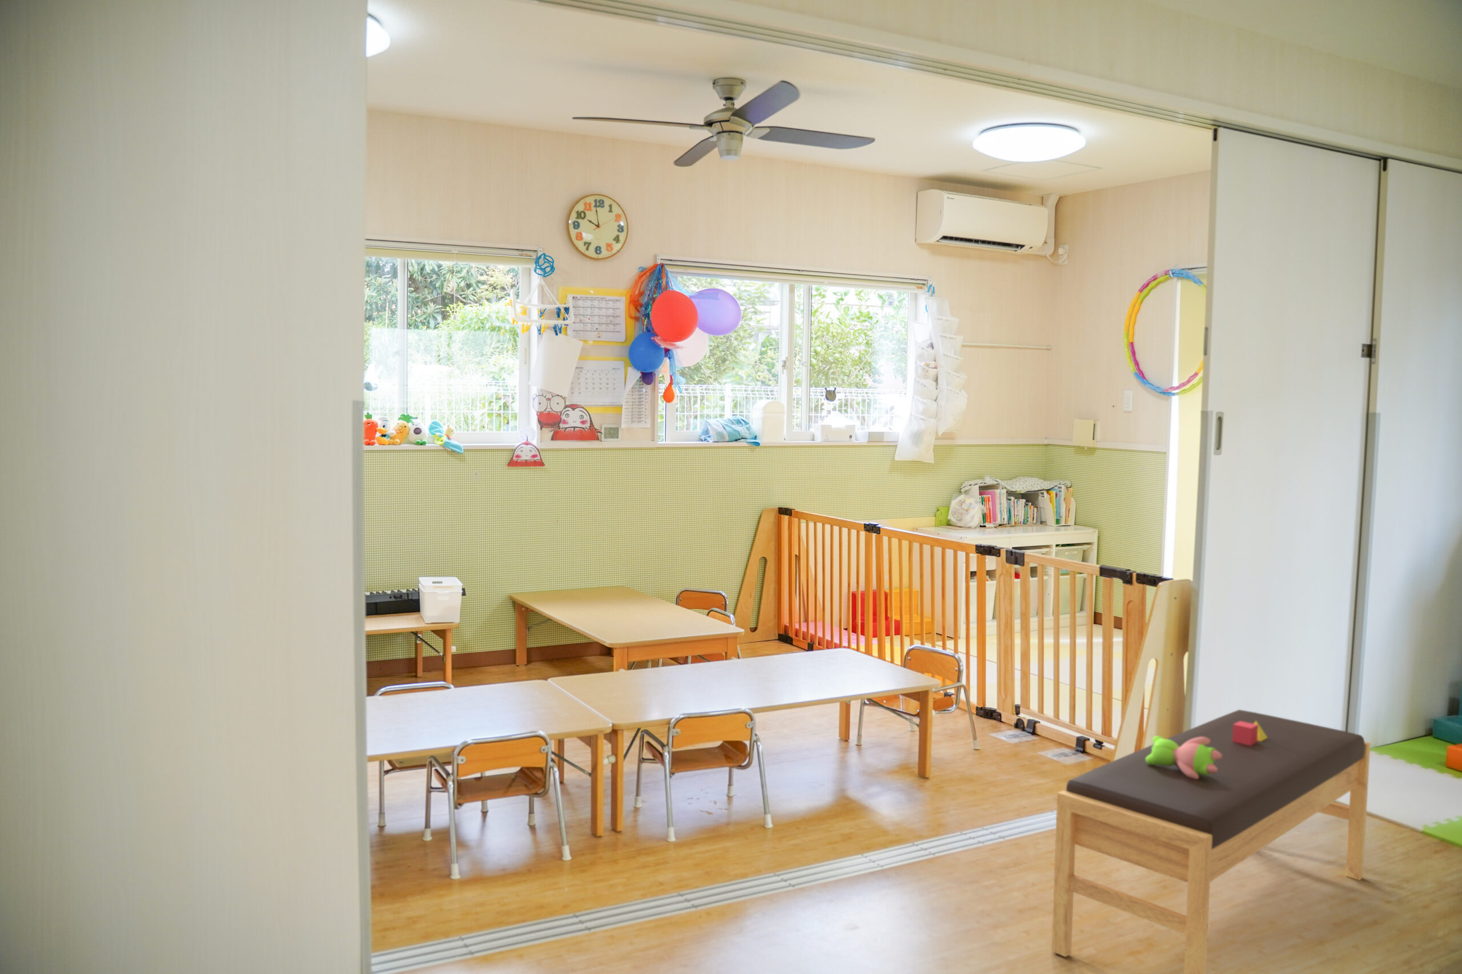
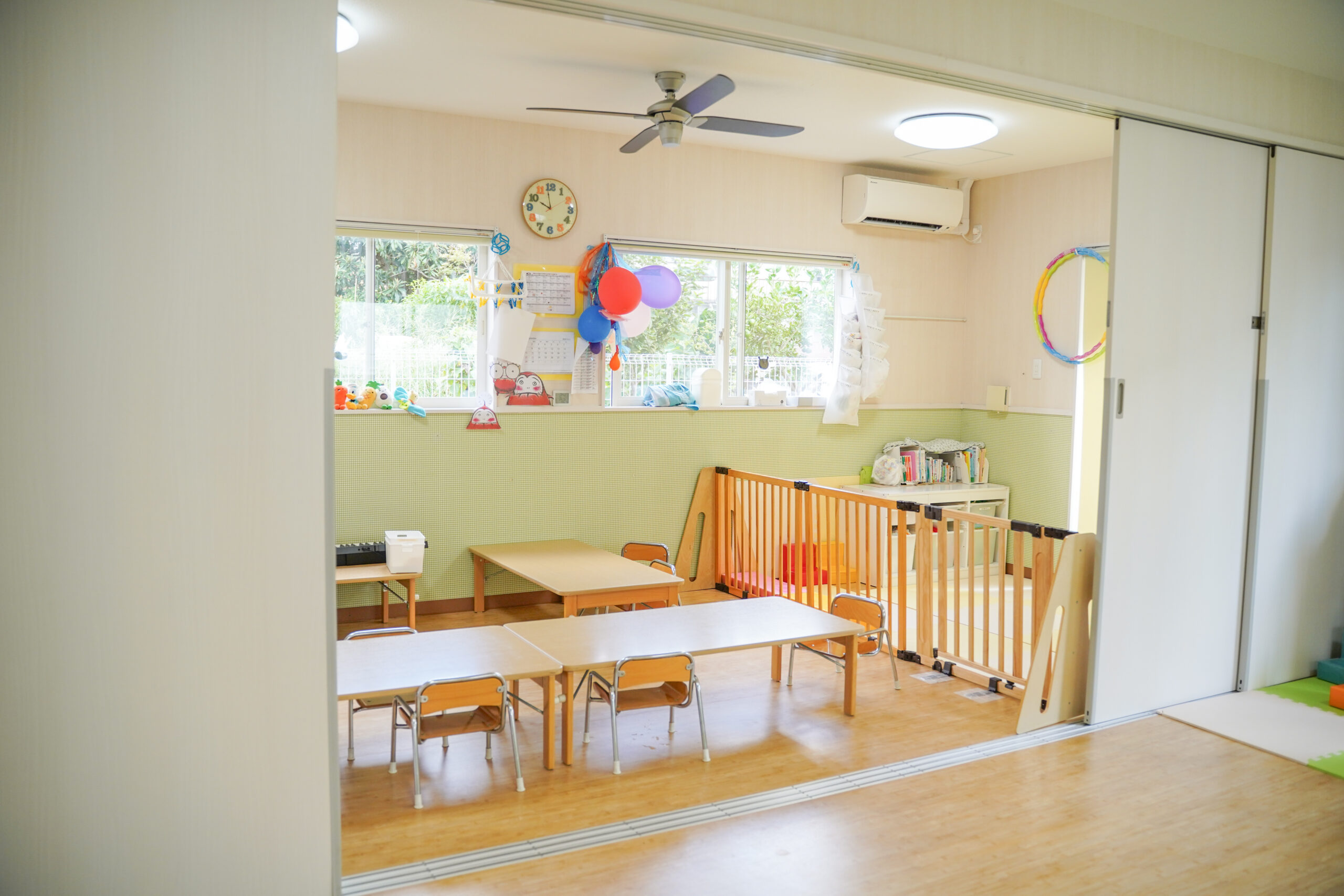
- bench [1051,709,1371,974]
- stuffed animal [1145,735,1222,779]
- toy blocks [1232,721,1267,746]
